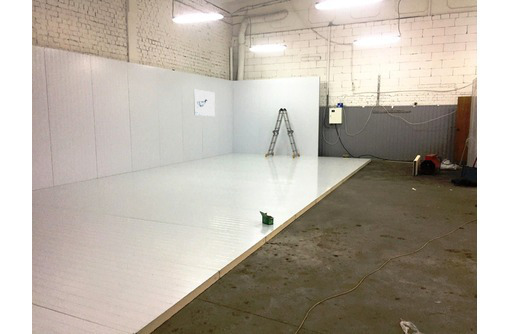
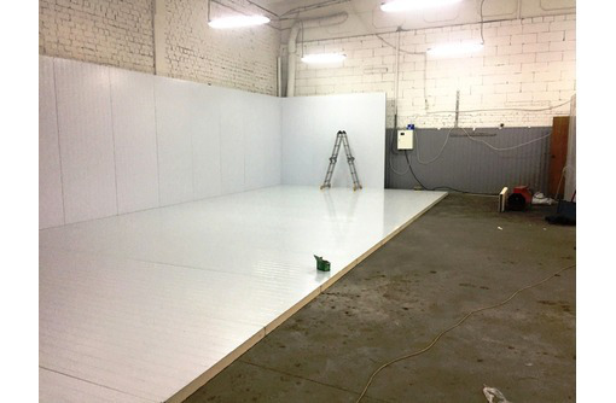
- wall art [193,88,216,117]
